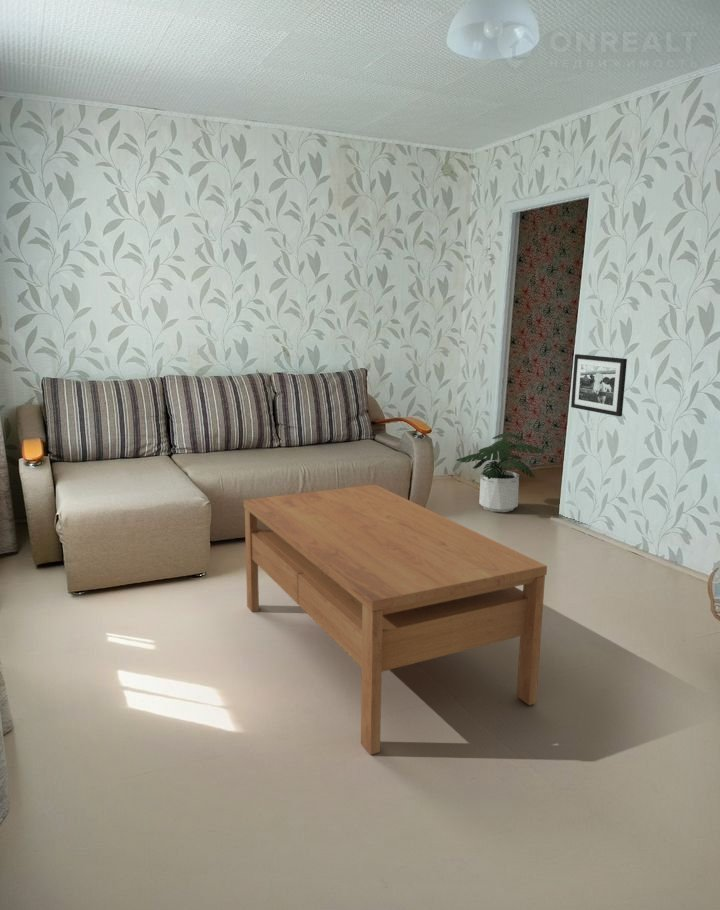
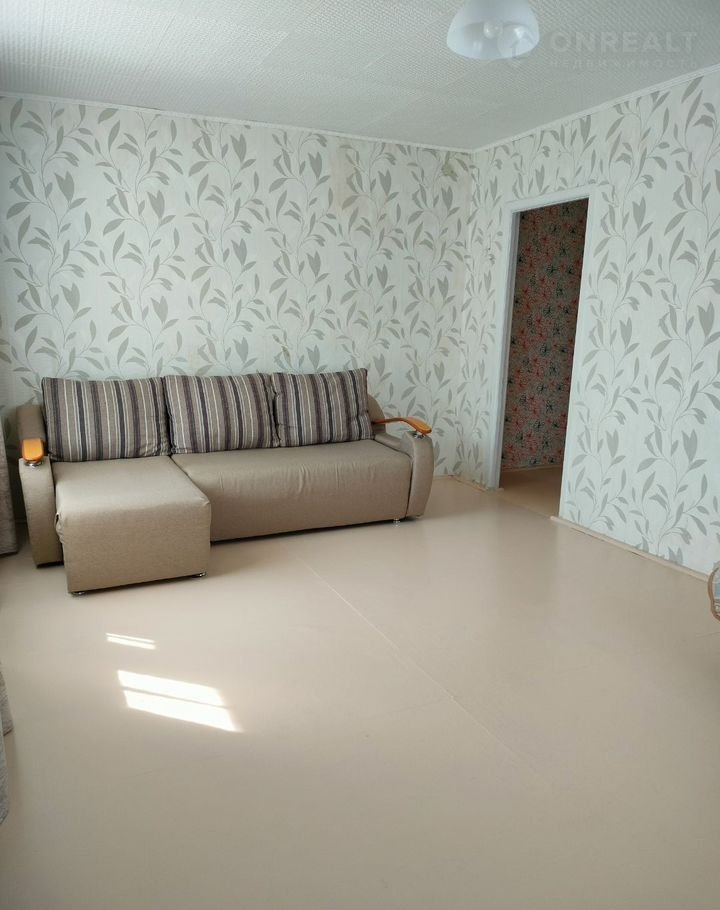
- coffee table [243,484,548,756]
- picture frame [570,353,628,417]
- potted plant [455,432,547,513]
